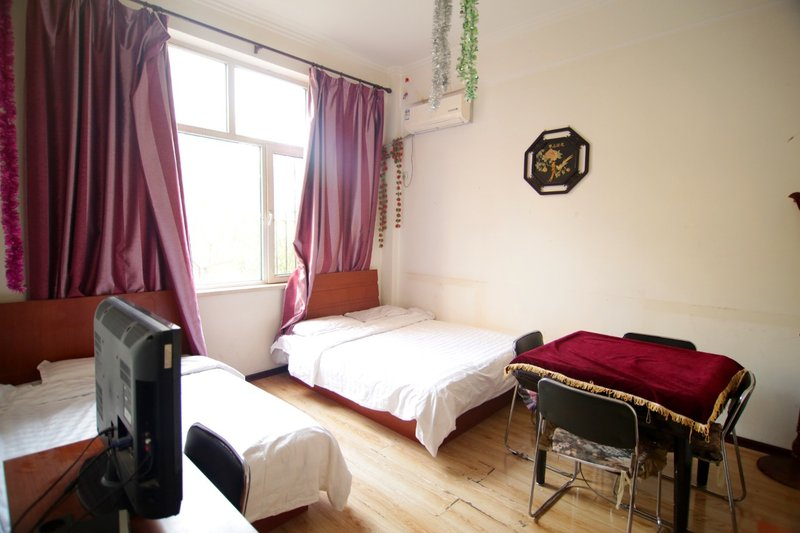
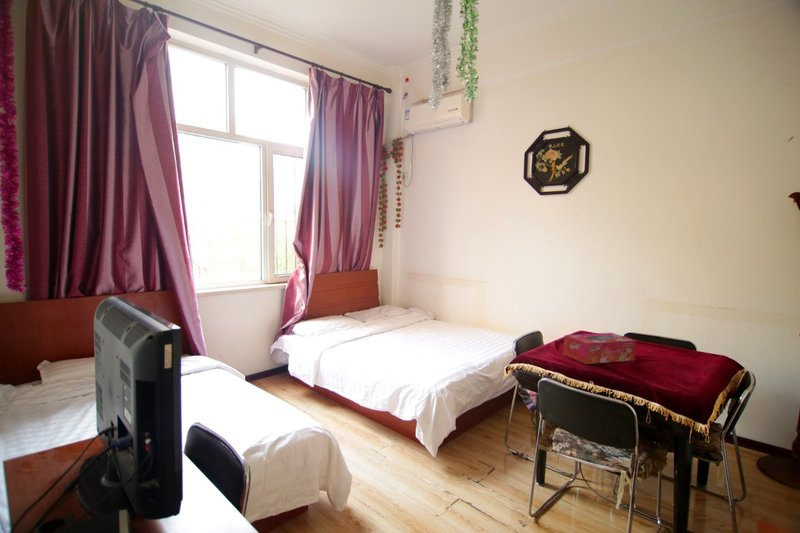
+ tissue box [563,332,637,365]
